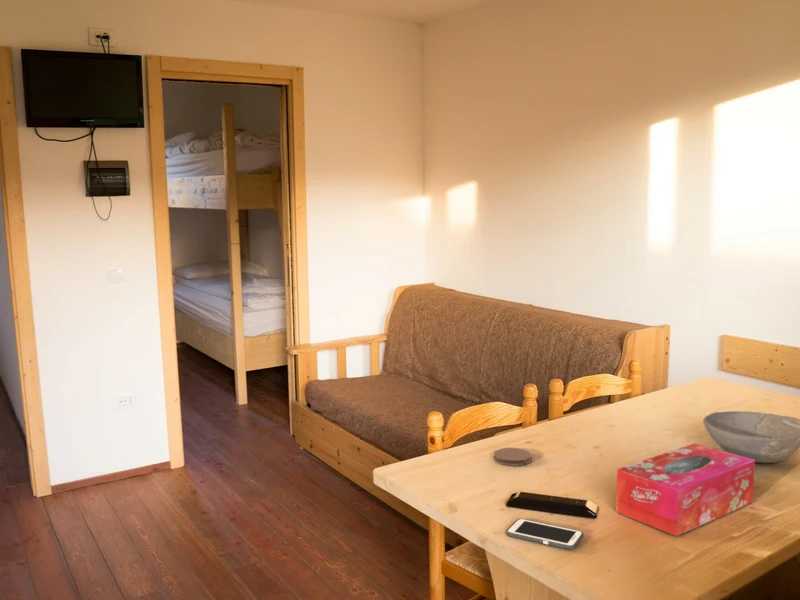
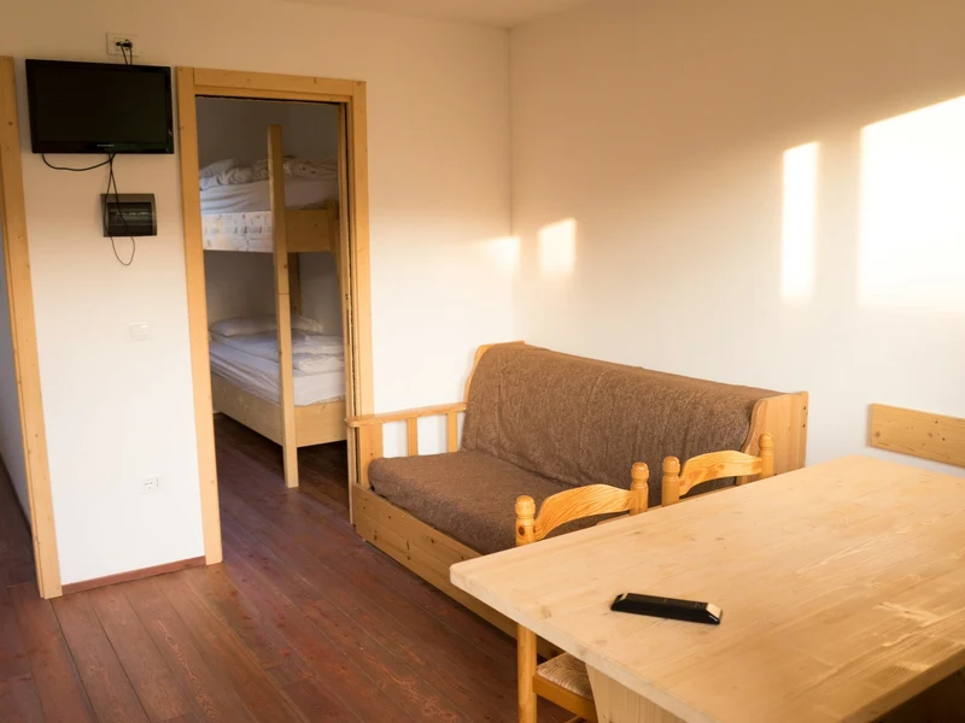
- cell phone [505,518,584,550]
- coaster [493,447,532,466]
- tissue box [615,442,756,537]
- bowl [702,410,800,464]
